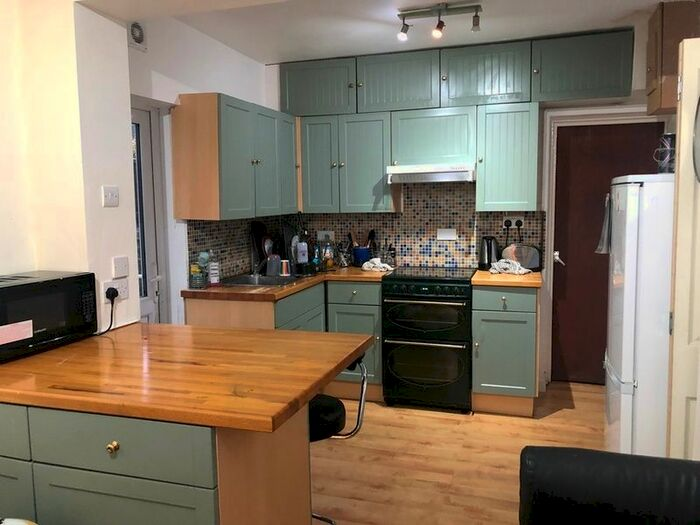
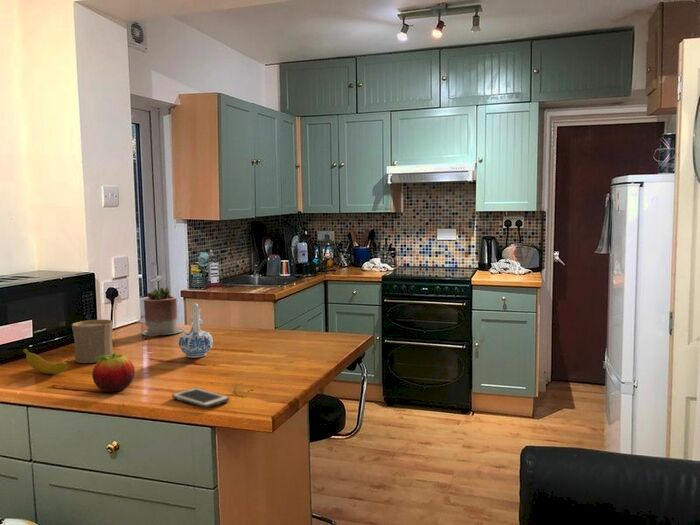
+ cup [71,319,114,364]
+ banana [22,348,68,375]
+ ceramic pitcher [178,302,214,359]
+ cell phone [171,387,231,409]
+ fruit [91,352,136,393]
+ succulent planter [140,286,184,337]
